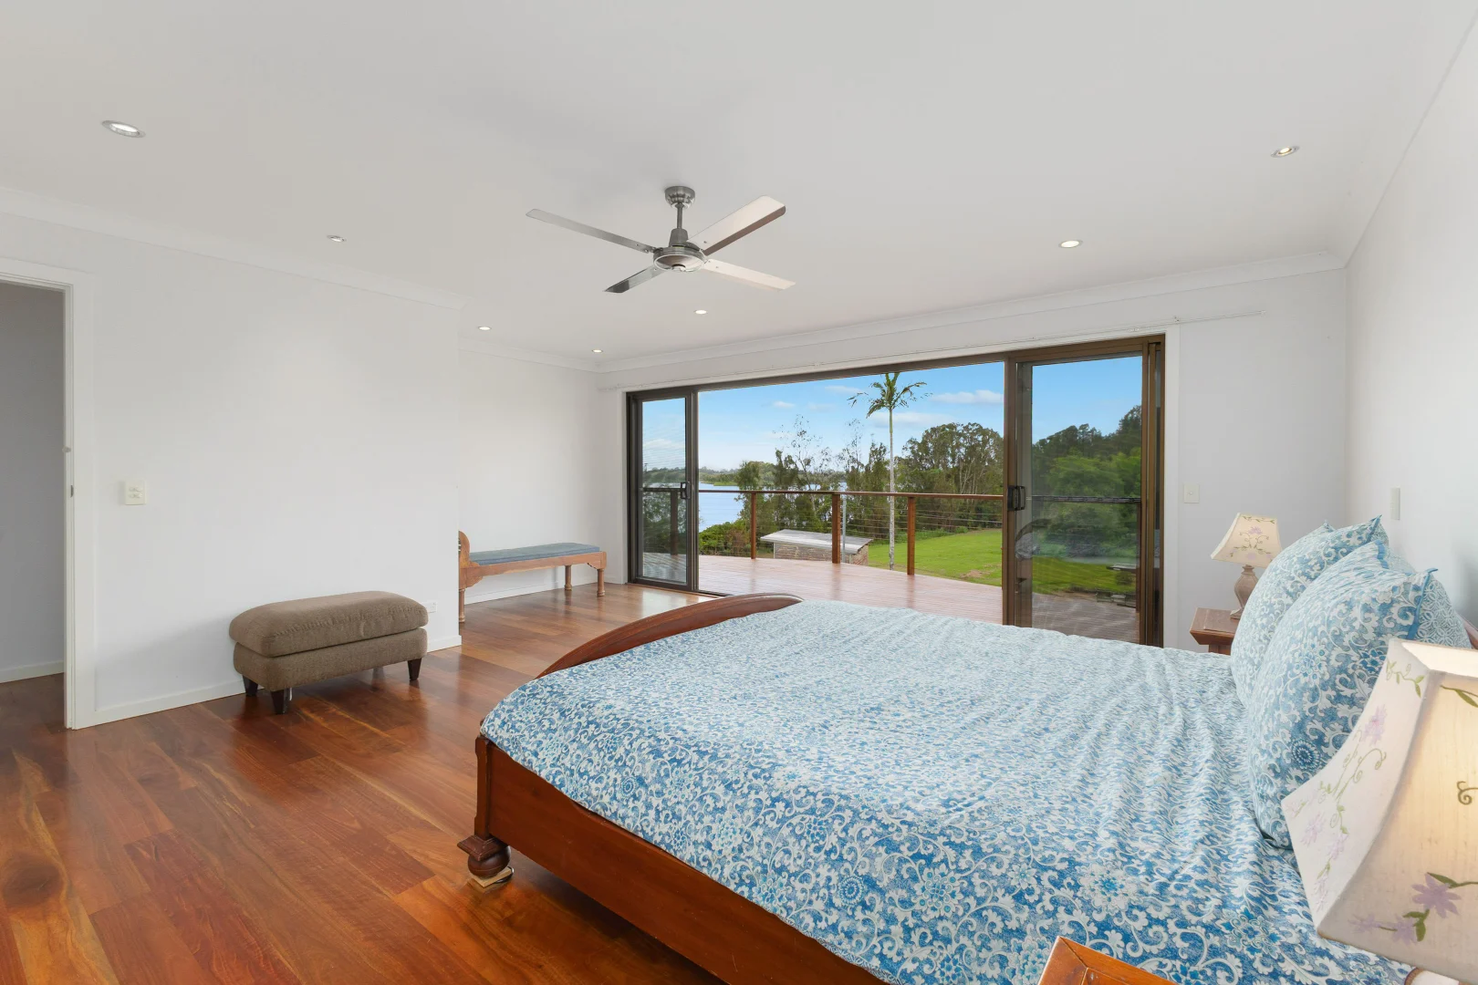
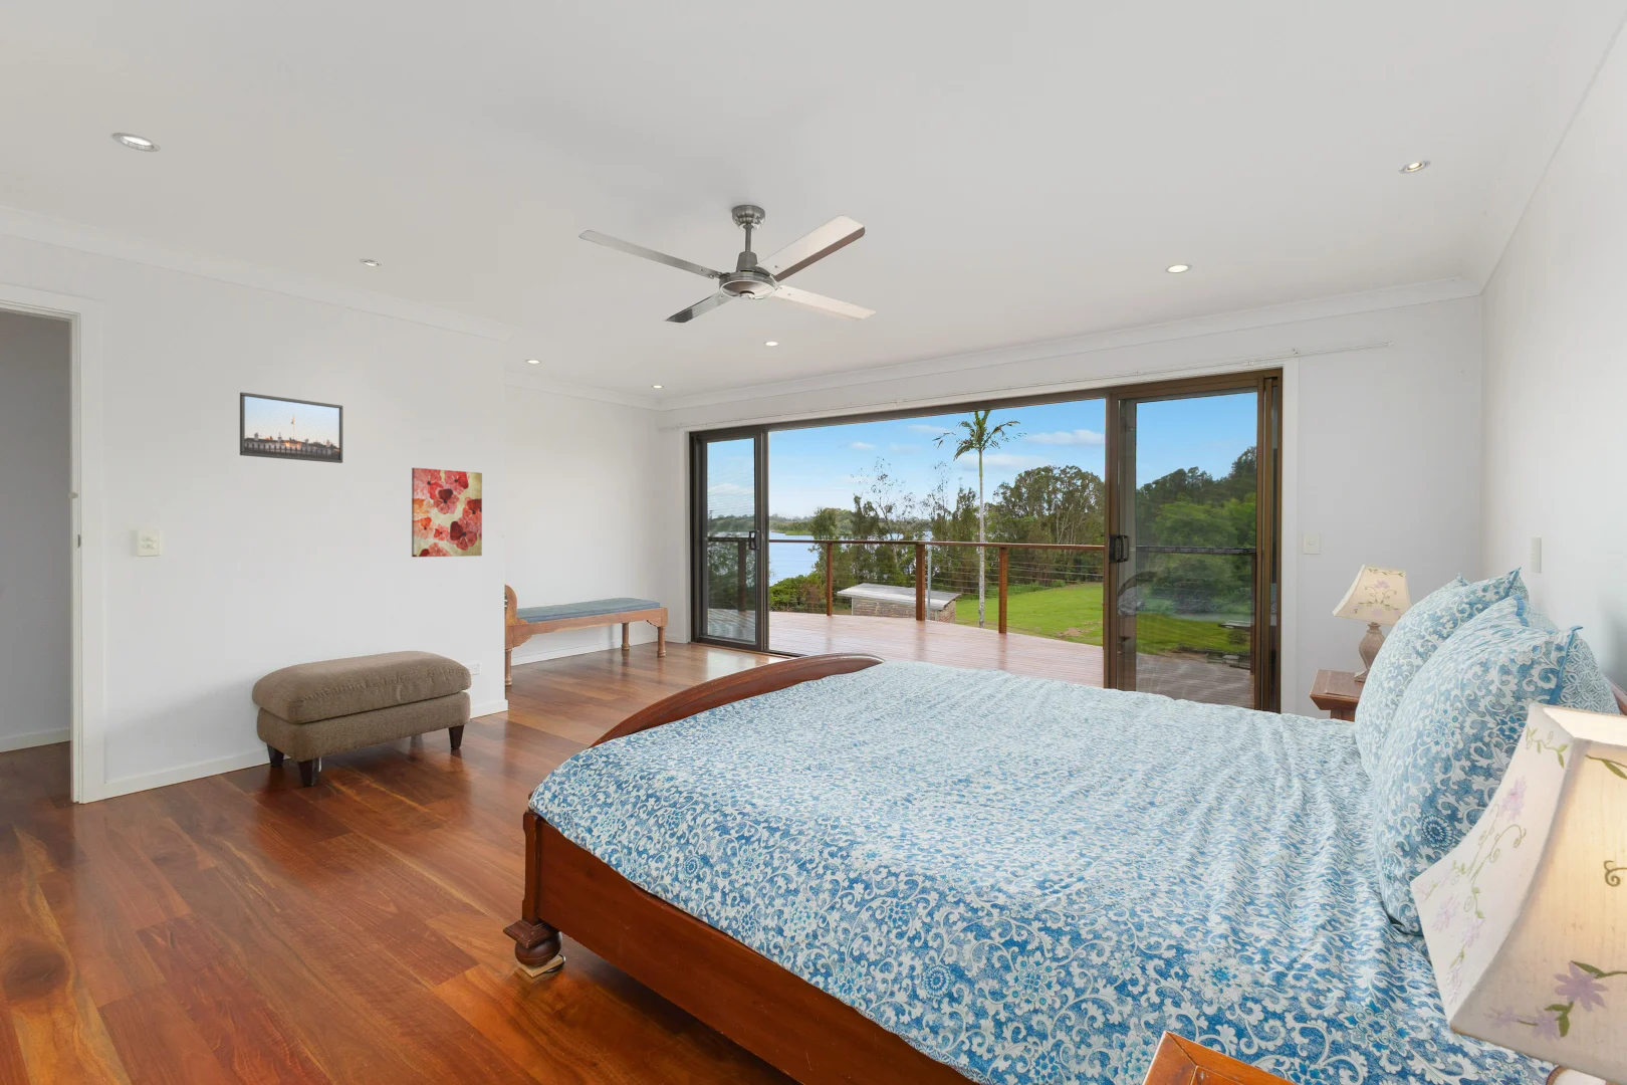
+ wall art [410,467,483,557]
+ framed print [238,391,344,464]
